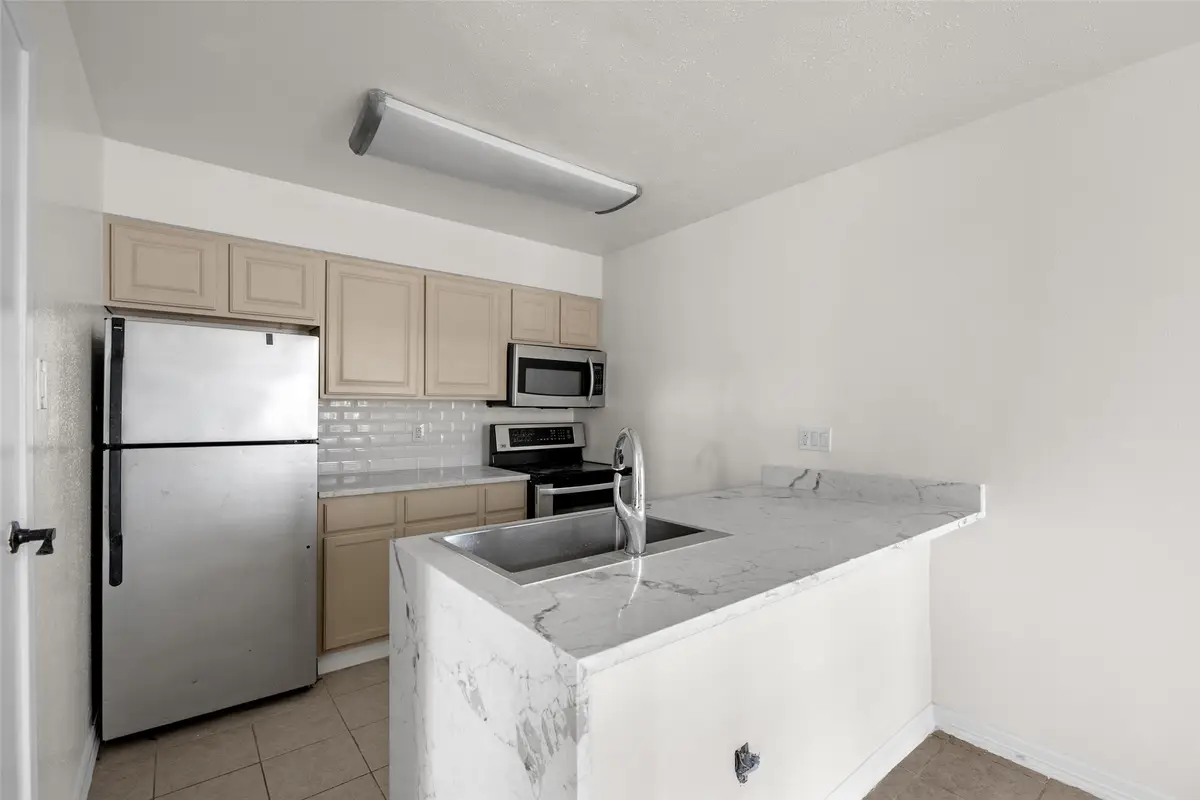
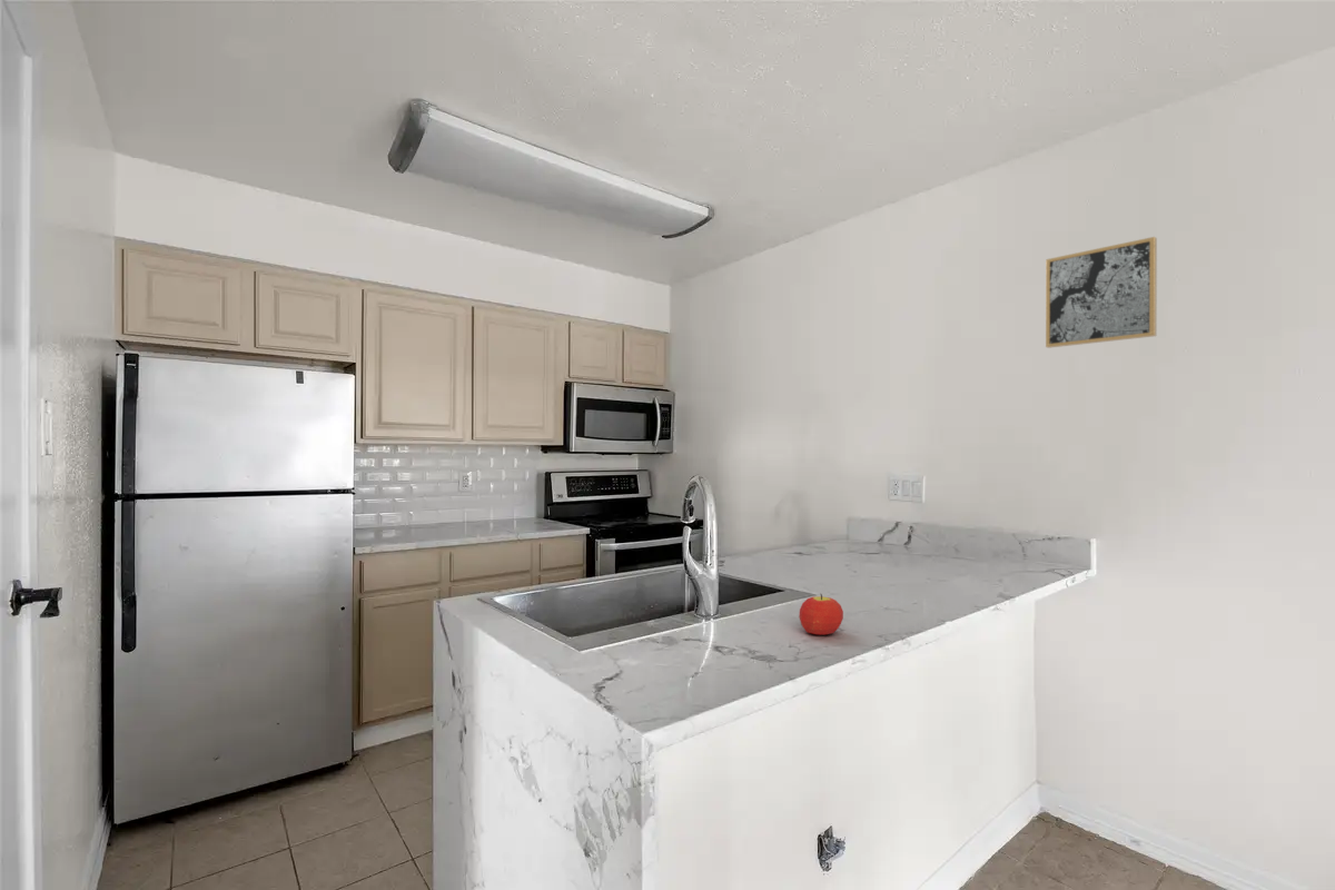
+ wall art [1045,236,1158,349]
+ fruit [798,593,844,636]
